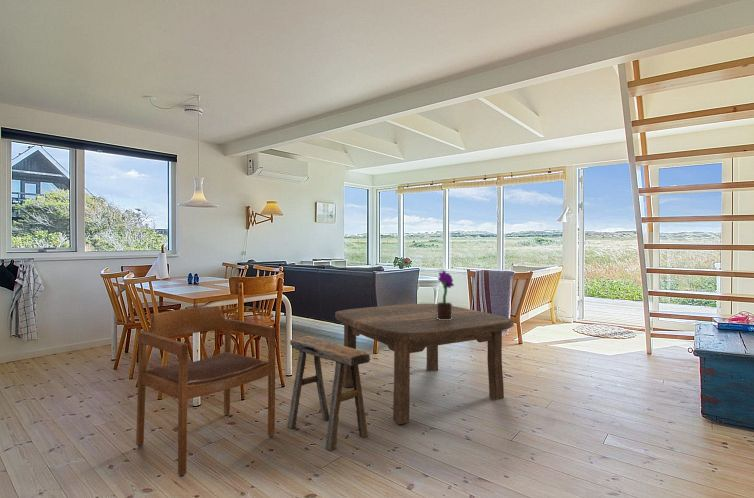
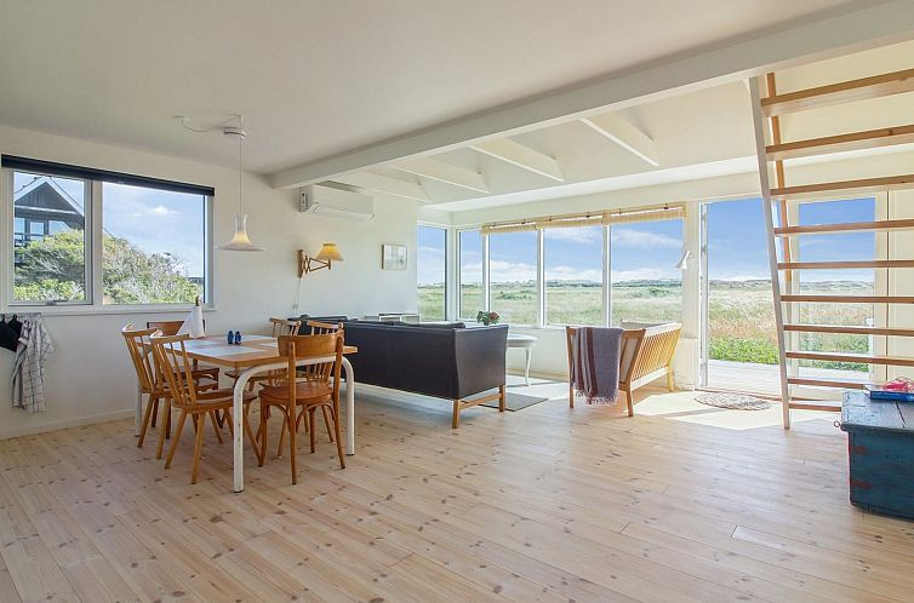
- armchair [135,305,276,478]
- stool [287,335,371,451]
- coffee table [334,303,515,425]
- potted flower [436,270,455,320]
